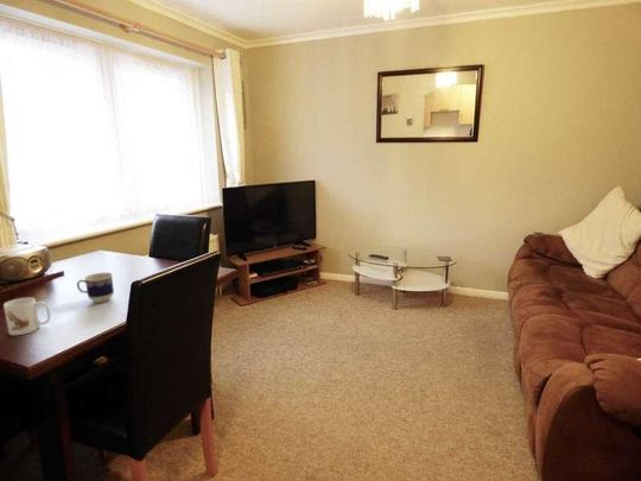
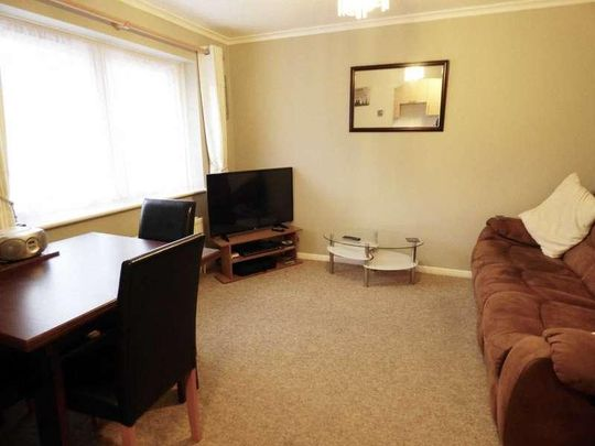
- mug [2,296,51,336]
- cup [76,272,115,304]
